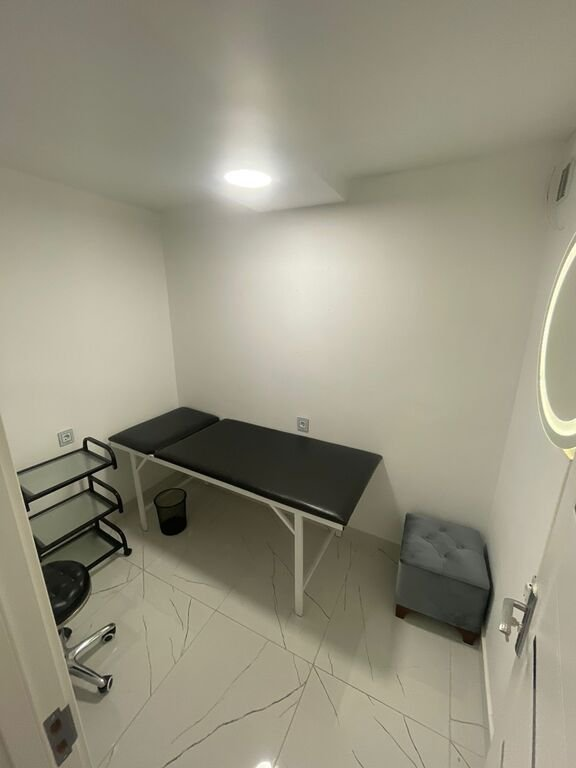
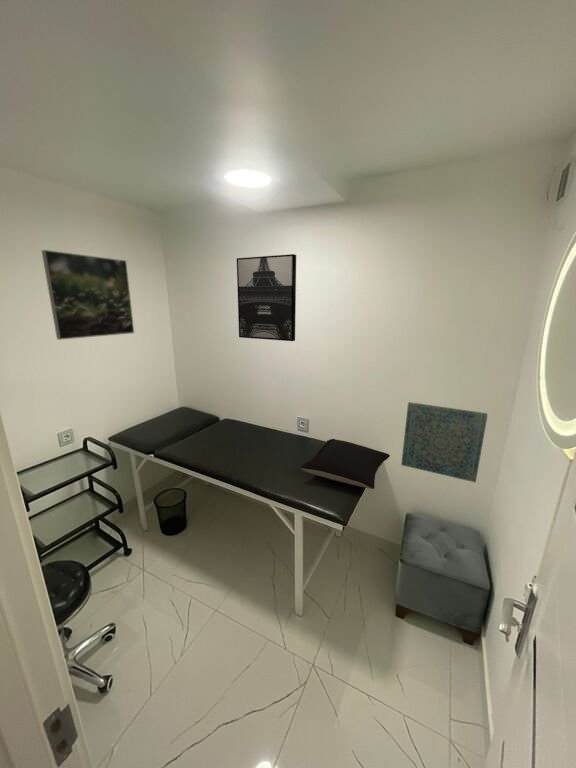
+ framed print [41,249,135,341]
+ wall art [400,401,489,483]
+ pillow [300,438,391,490]
+ wall art [236,253,297,342]
